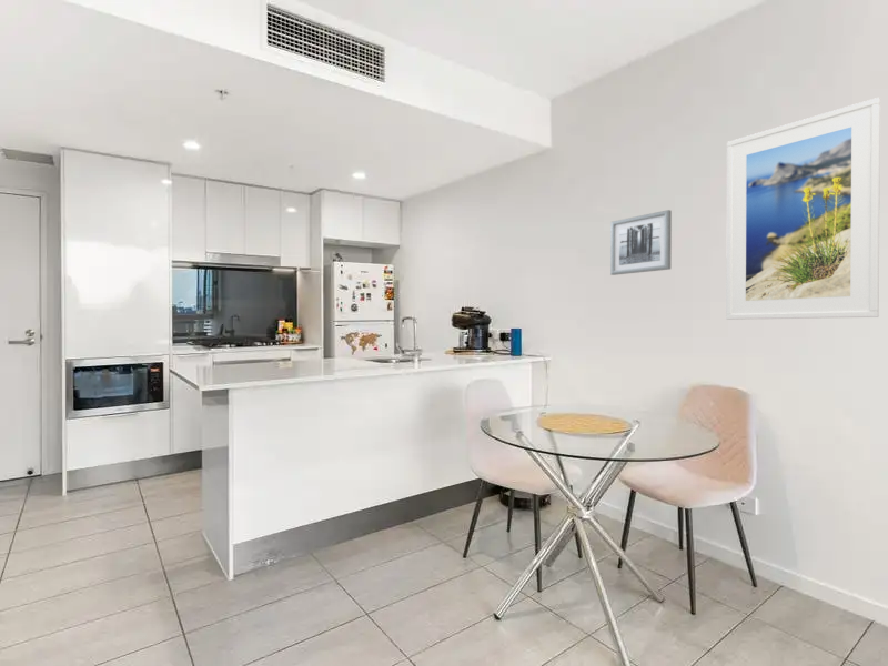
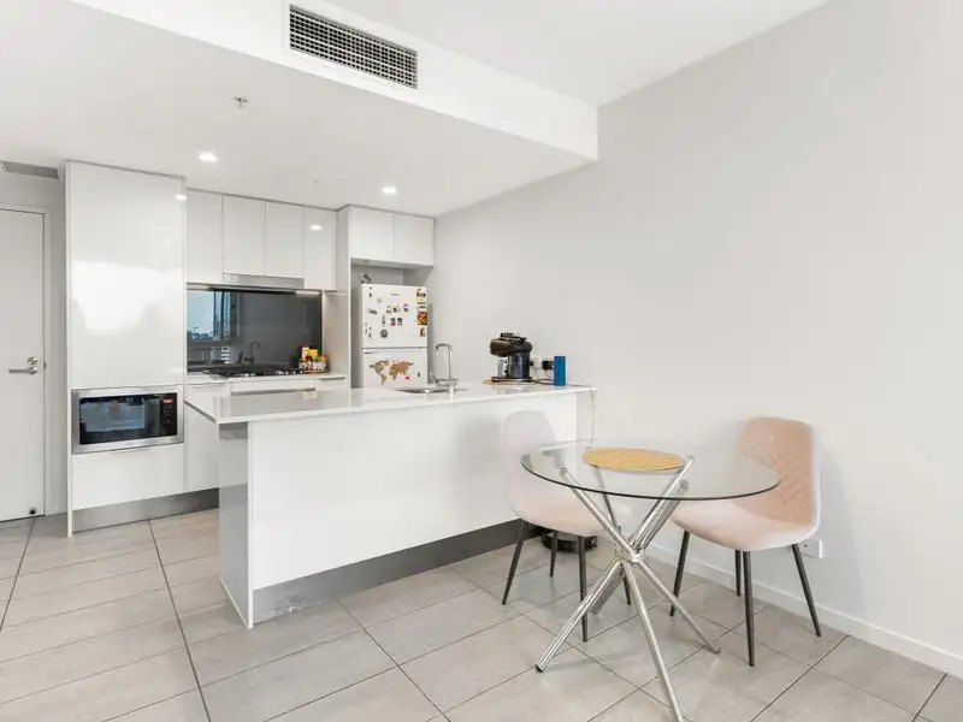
- wall art [609,209,673,276]
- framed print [725,97,881,321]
